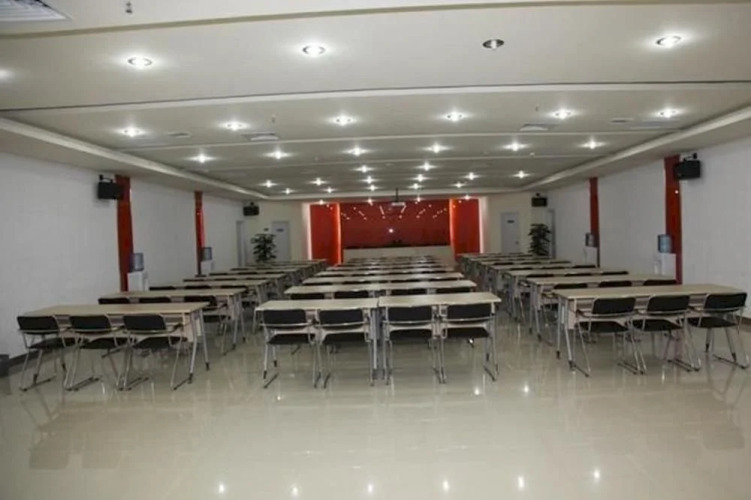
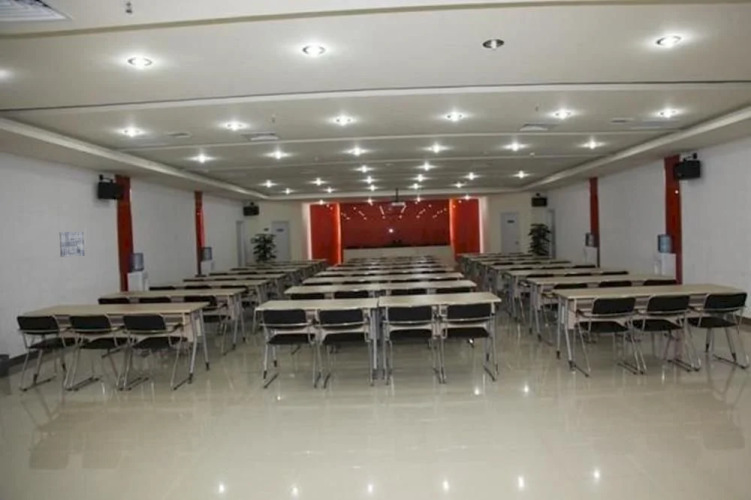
+ wall art [58,231,85,258]
